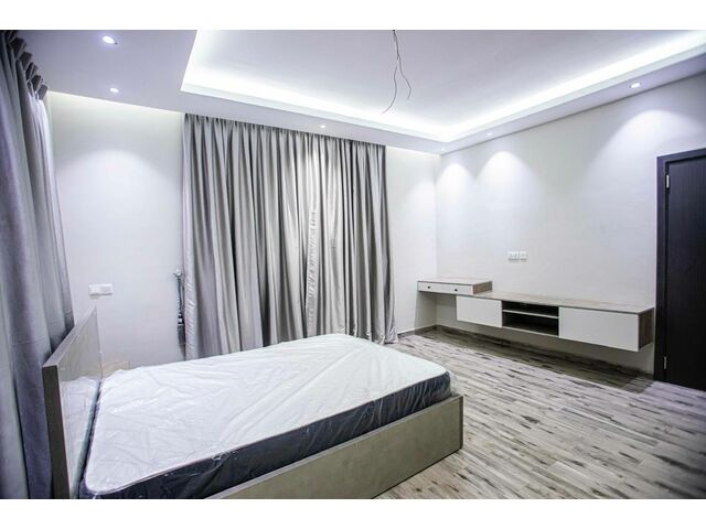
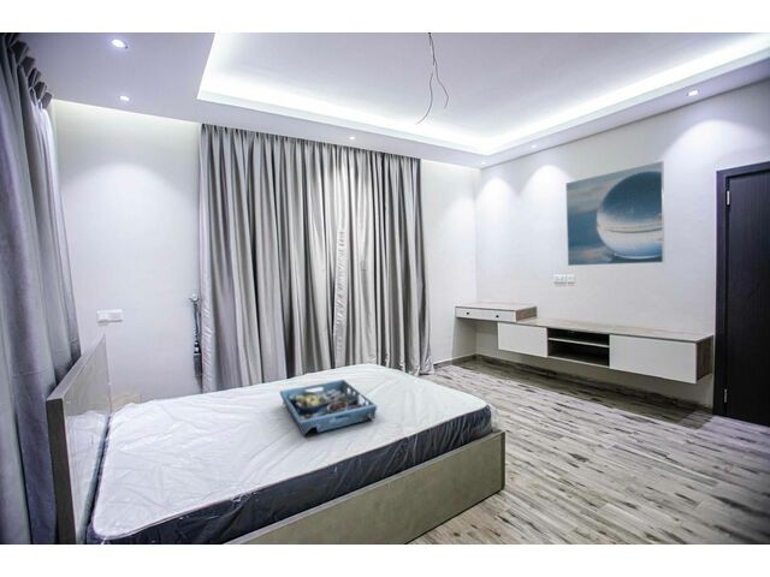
+ serving tray [278,379,379,438]
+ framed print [564,160,665,267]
